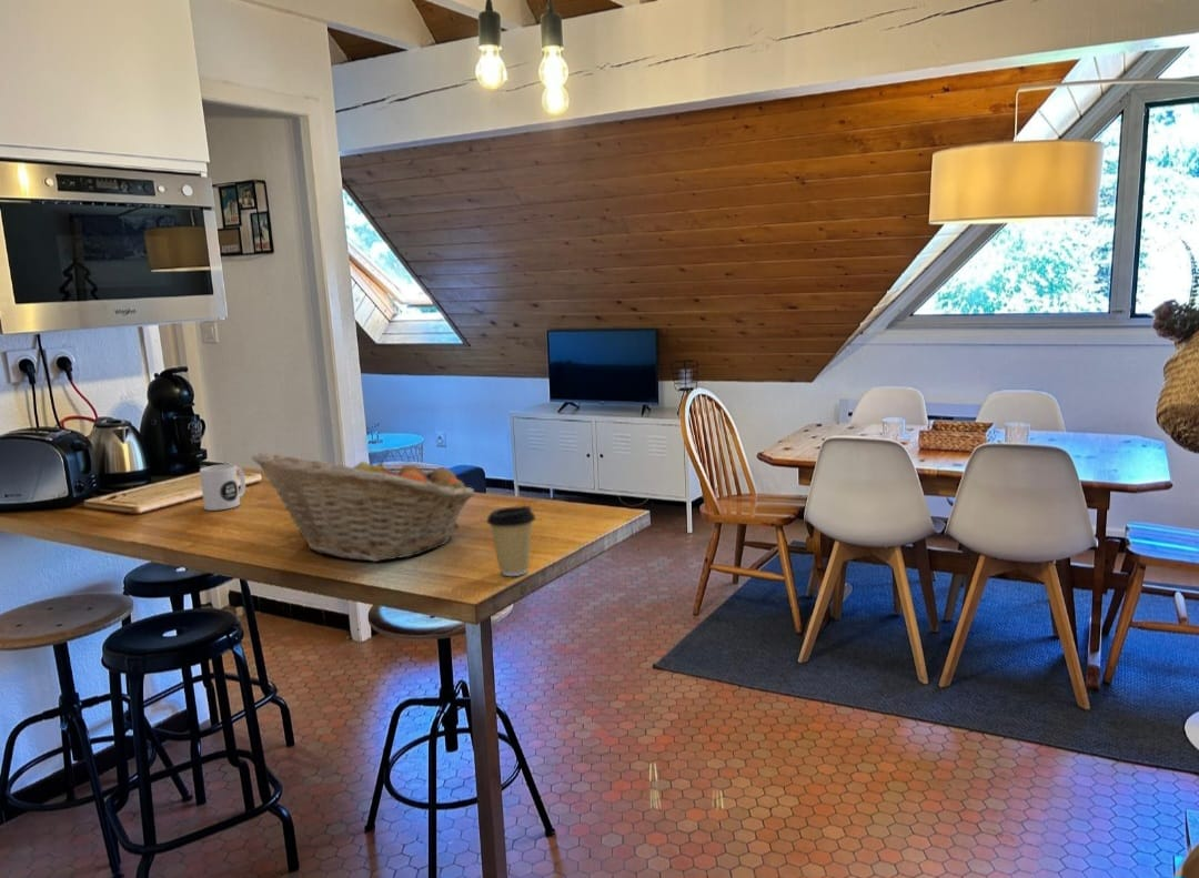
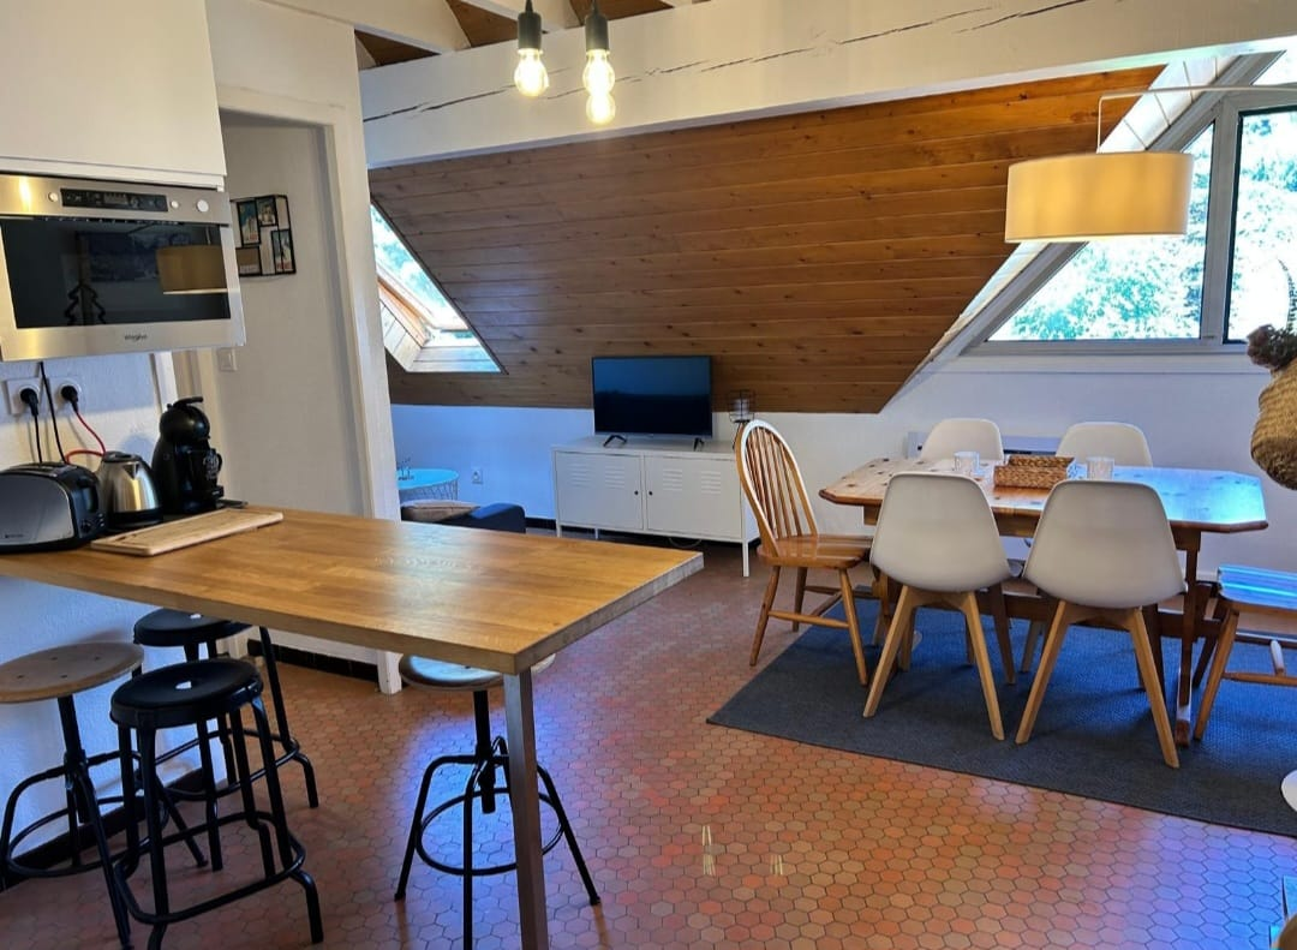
- mug [199,463,246,512]
- coffee cup [485,505,536,577]
- fruit basket [251,451,475,563]
